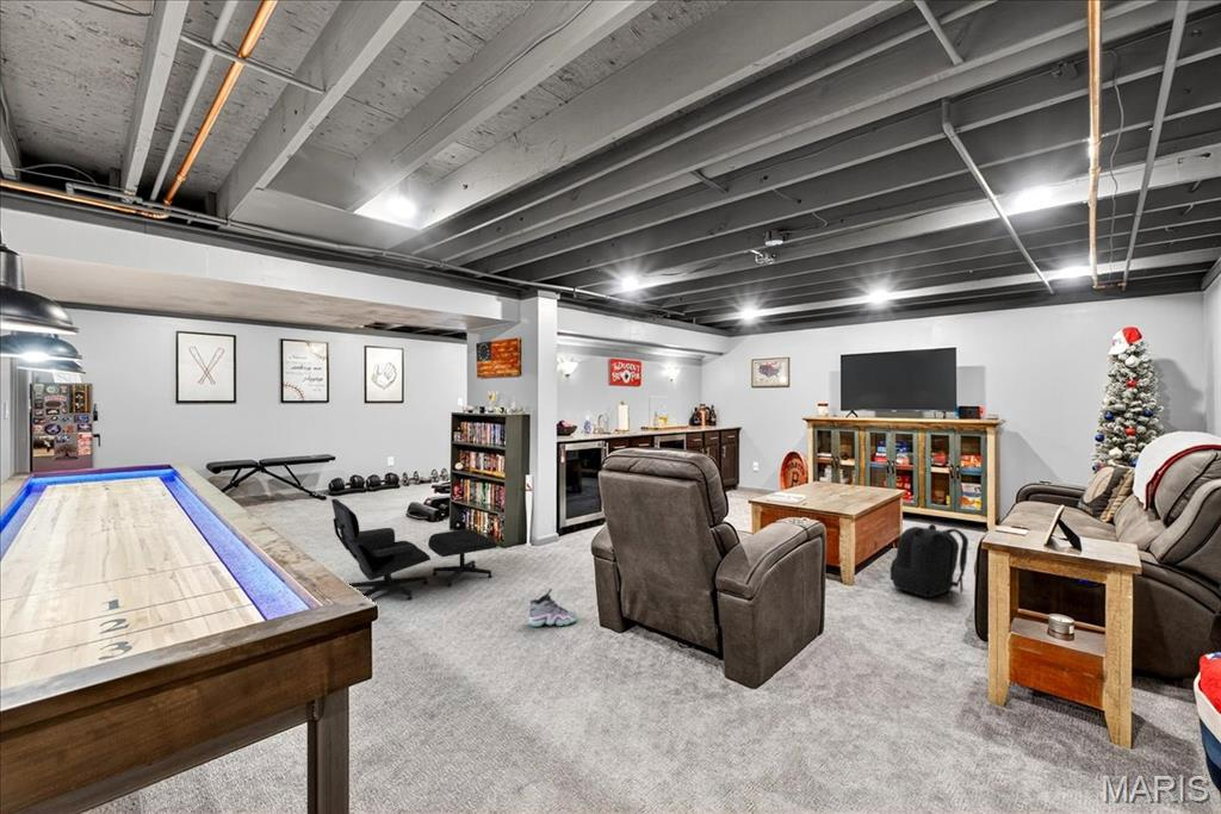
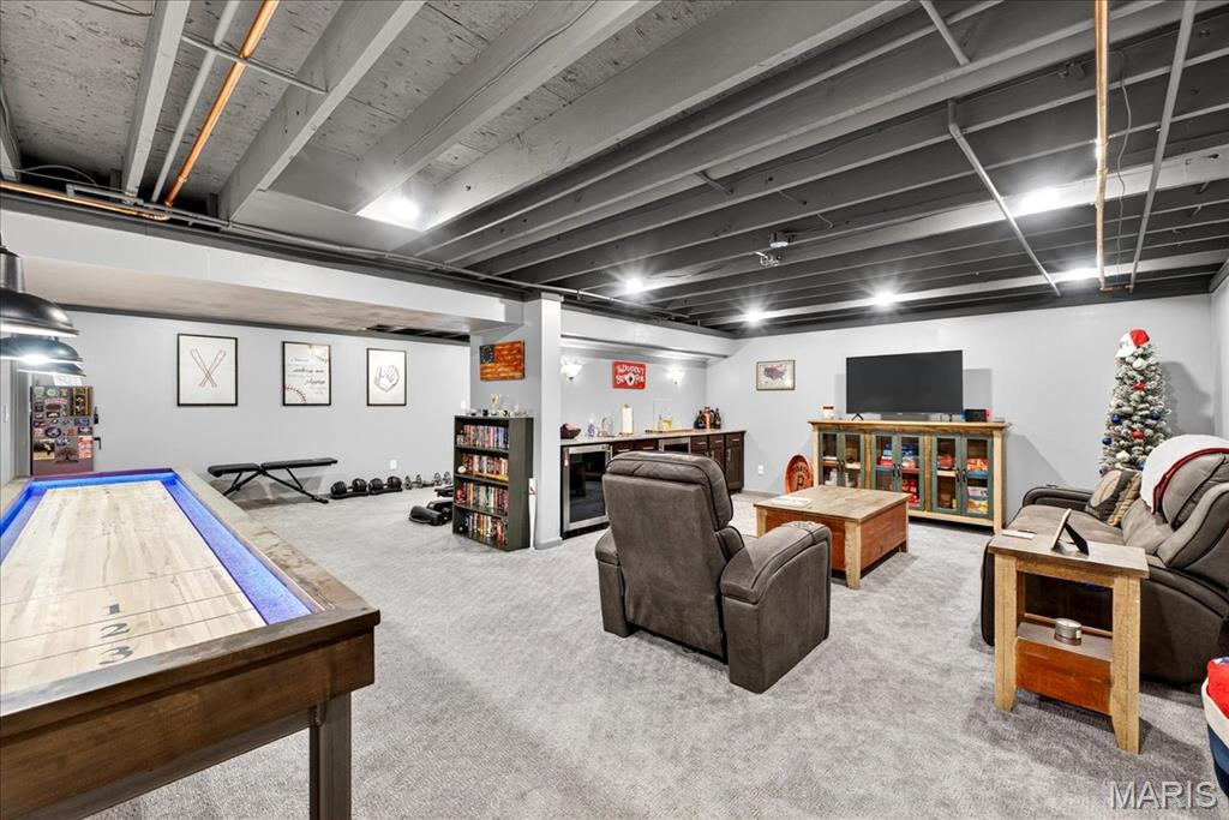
- sneaker [527,588,579,628]
- lounge chair [330,498,498,601]
- backpack [888,523,969,598]
